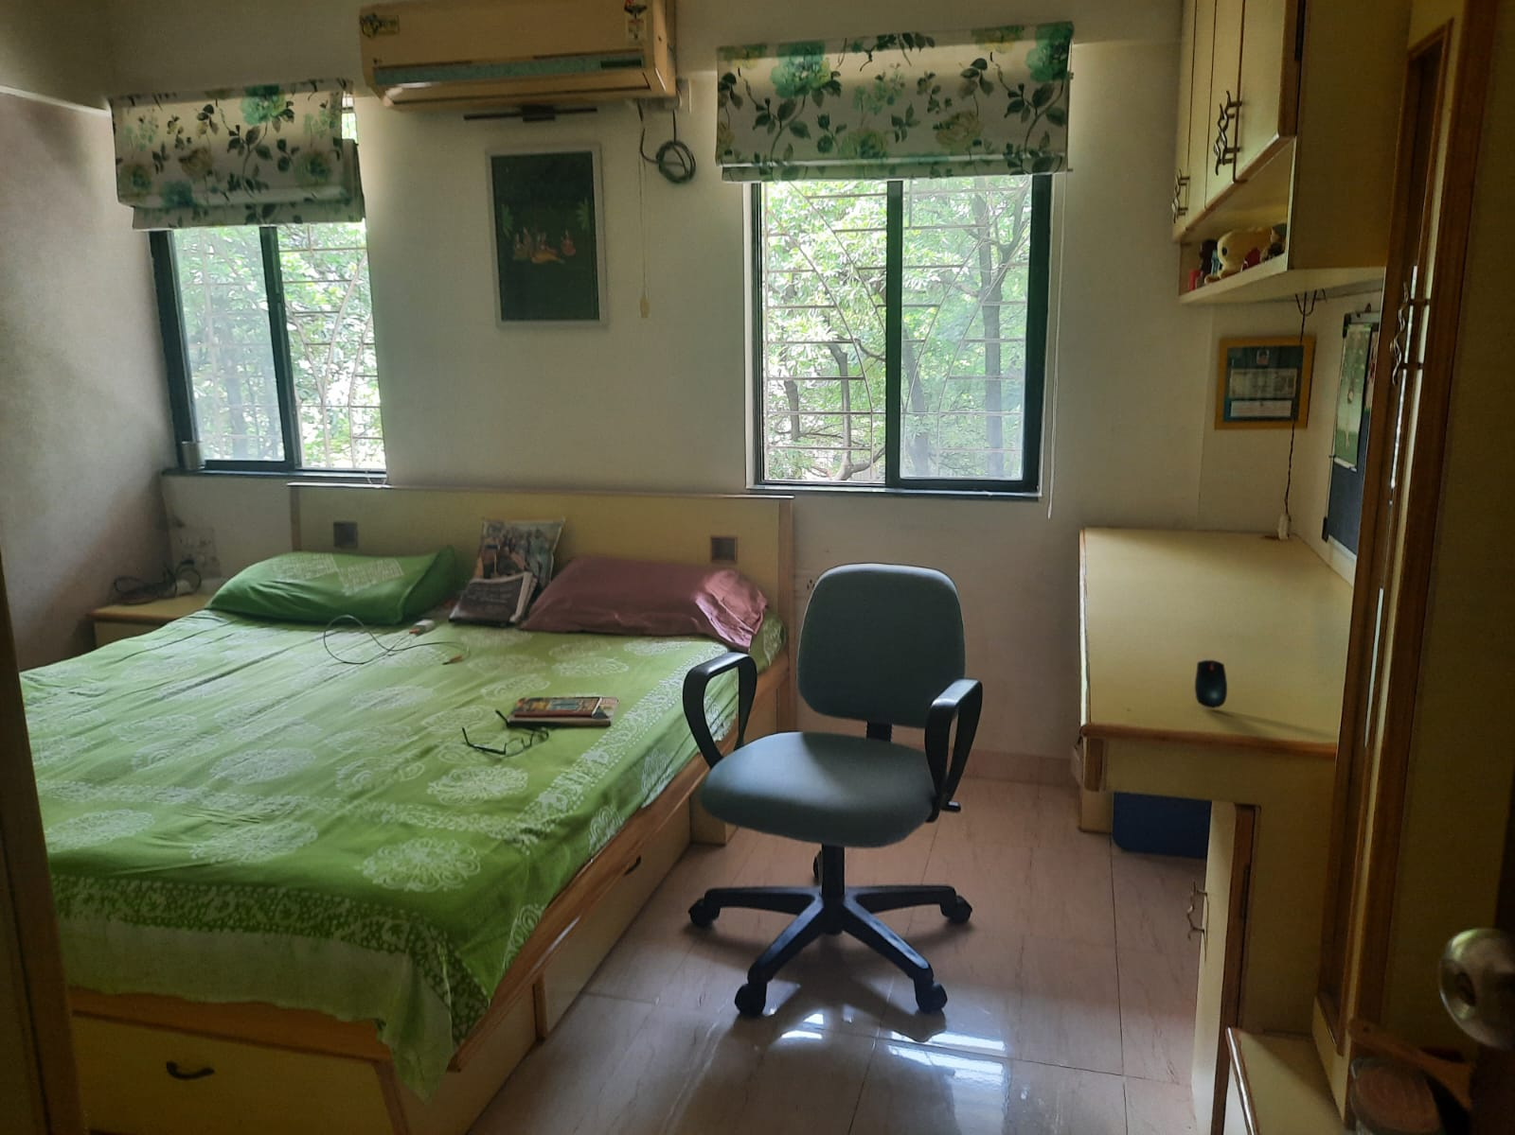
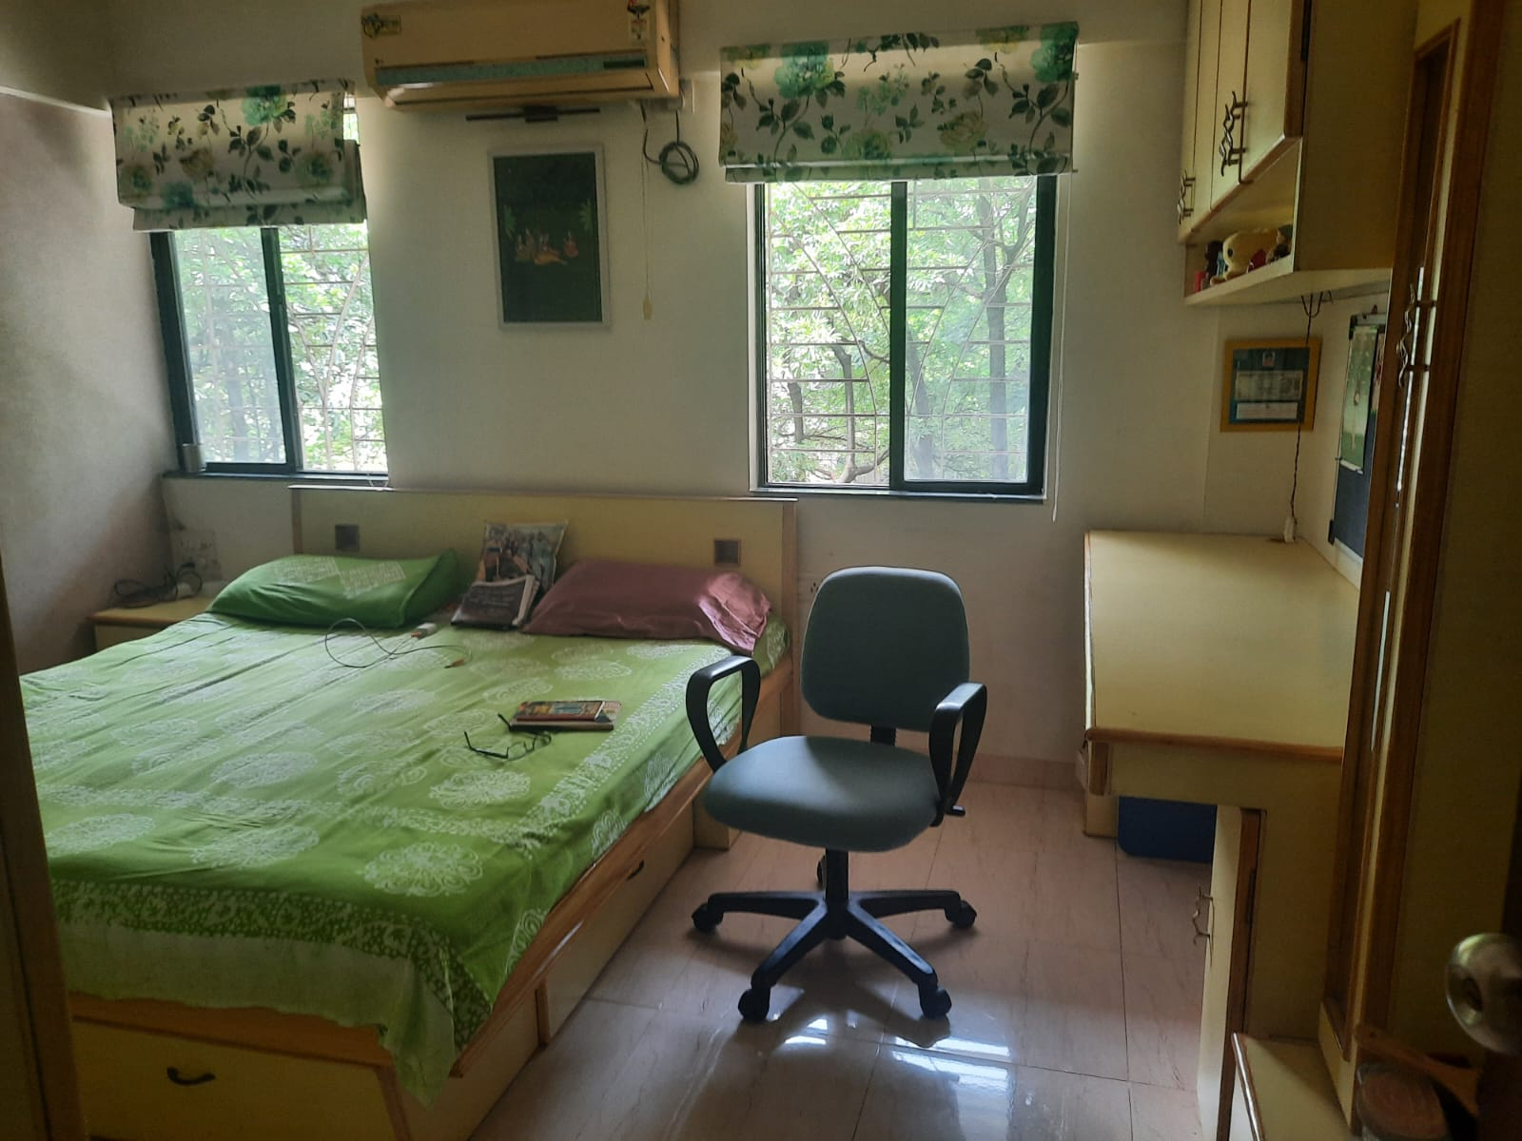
- mouse [1194,659,1228,709]
